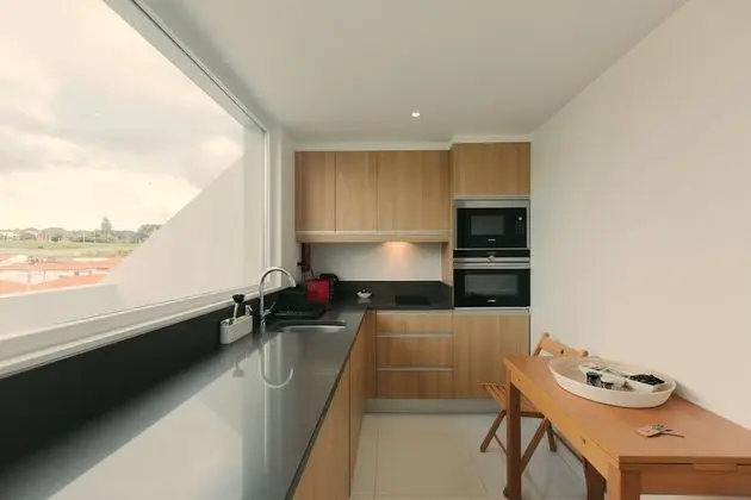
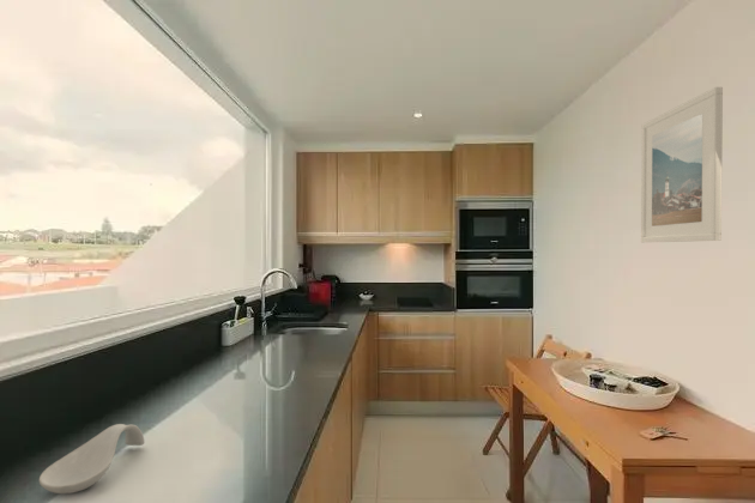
+ spoon rest [38,423,145,495]
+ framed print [640,86,724,244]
